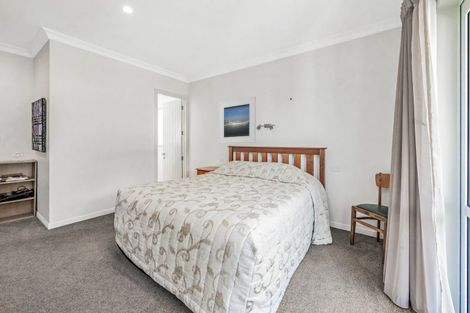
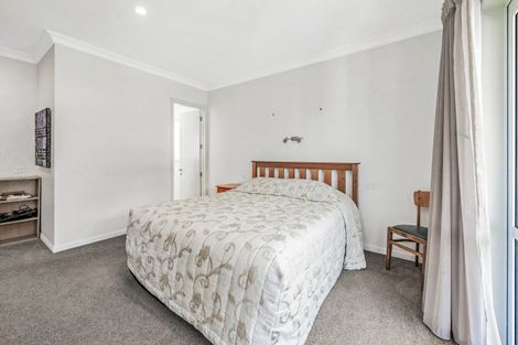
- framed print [218,95,257,145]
